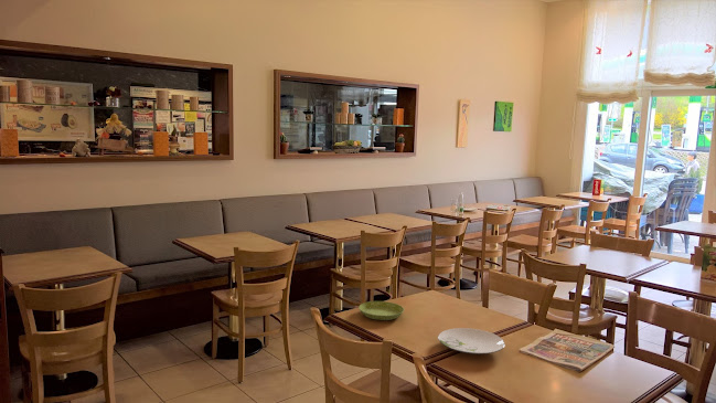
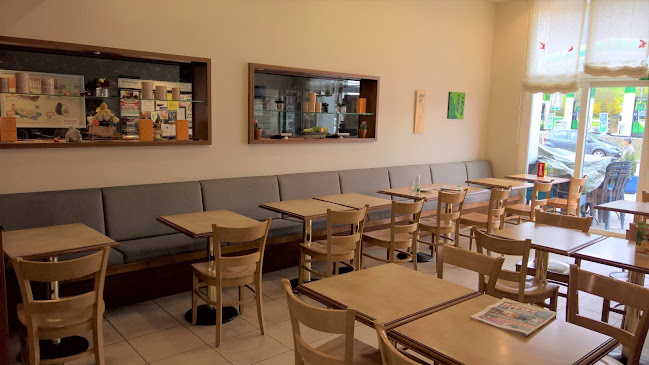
- saucer [357,300,405,321]
- plate [437,327,506,354]
